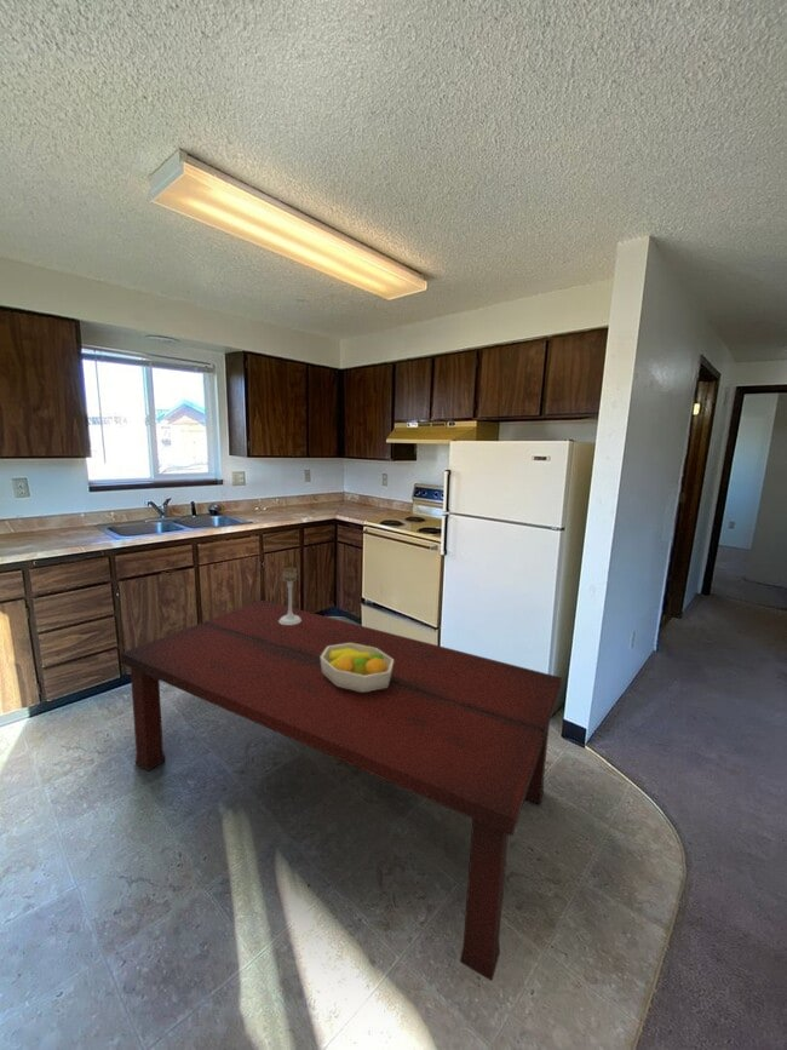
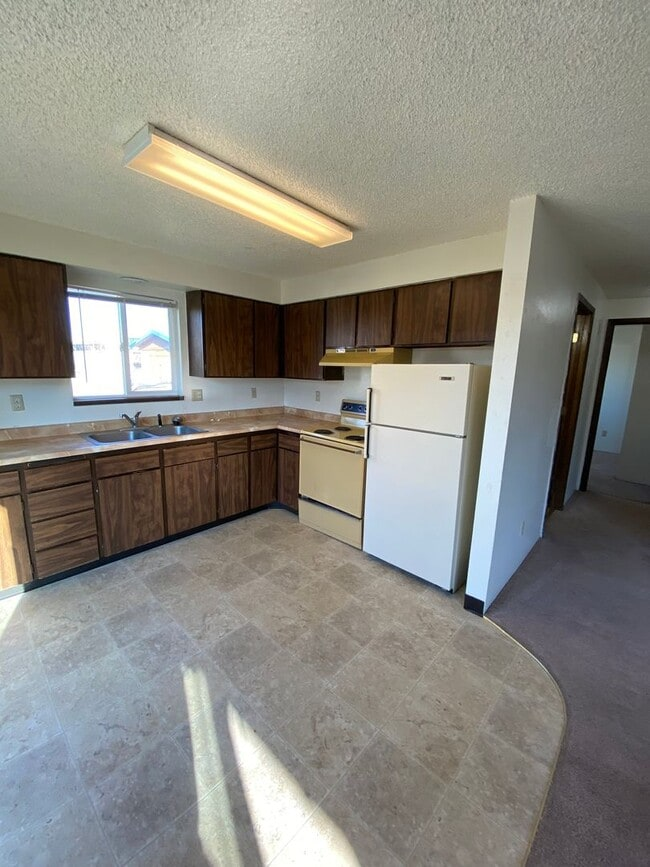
- fruit bowl [321,643,394,692]
- candle holder [278,567,301,625]
- dining table [120,599,563,982]
